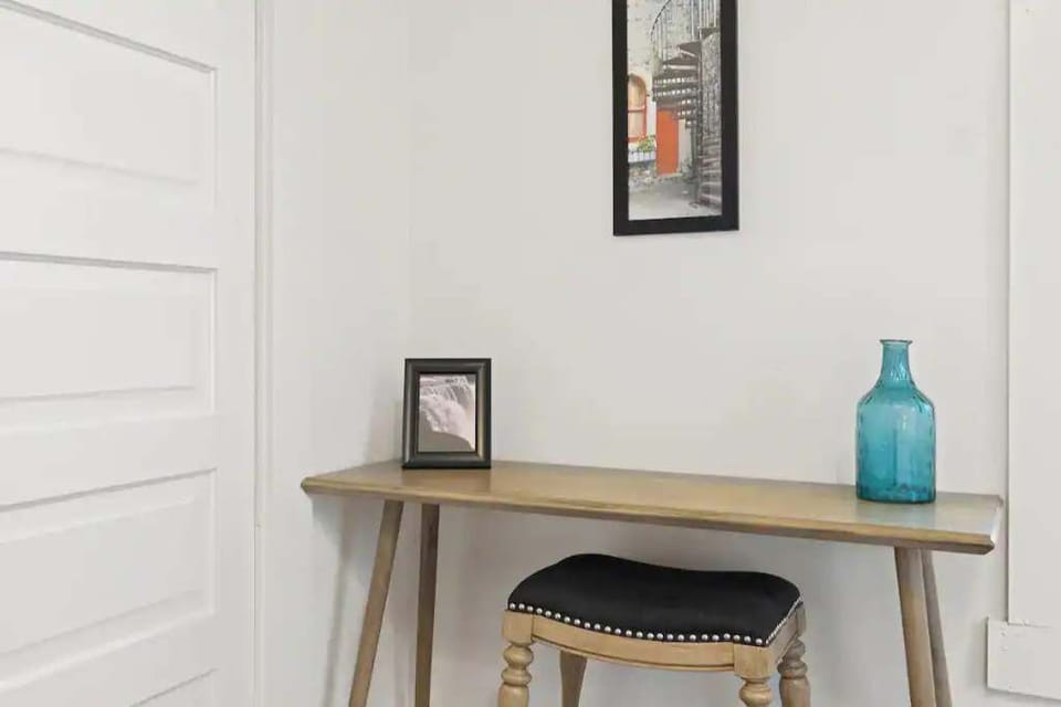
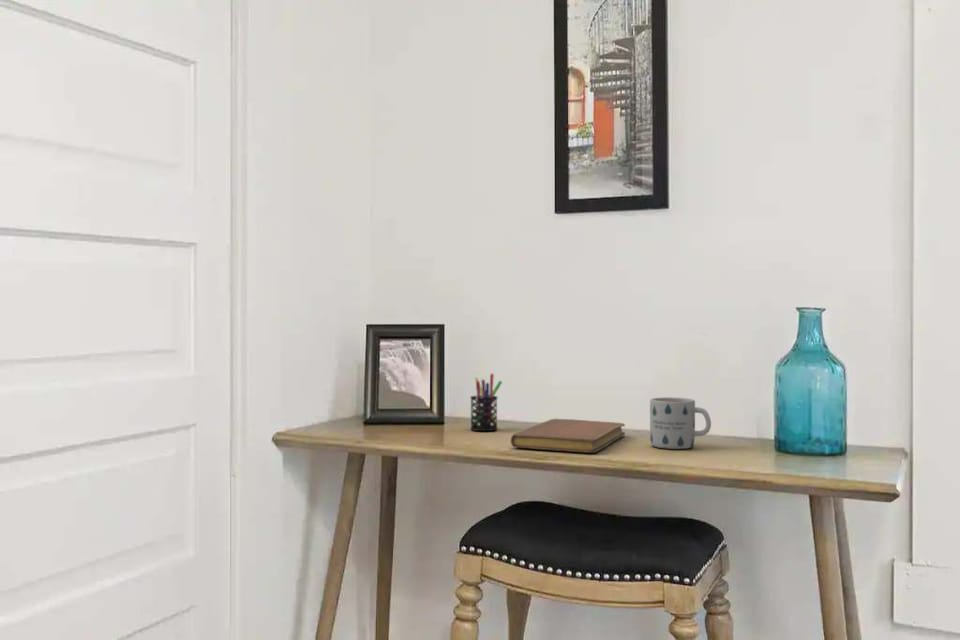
+ mug [649,396,712,450]
+ pen holder [469,373,503,432]
+ notebook [510,418,626,454]
